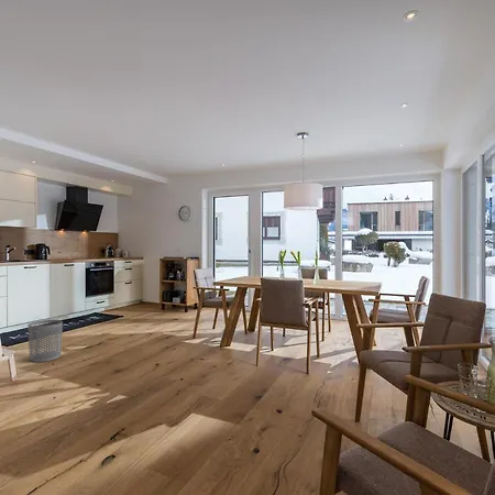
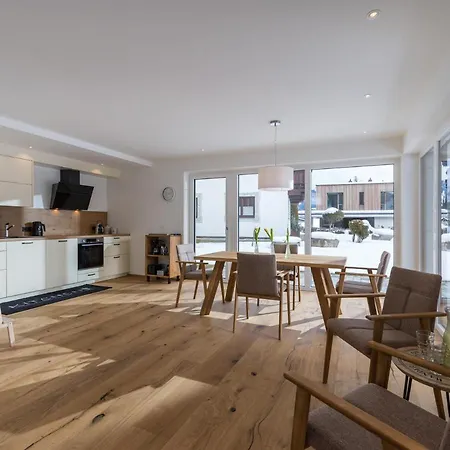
- waste bin [26,319,64,363]
